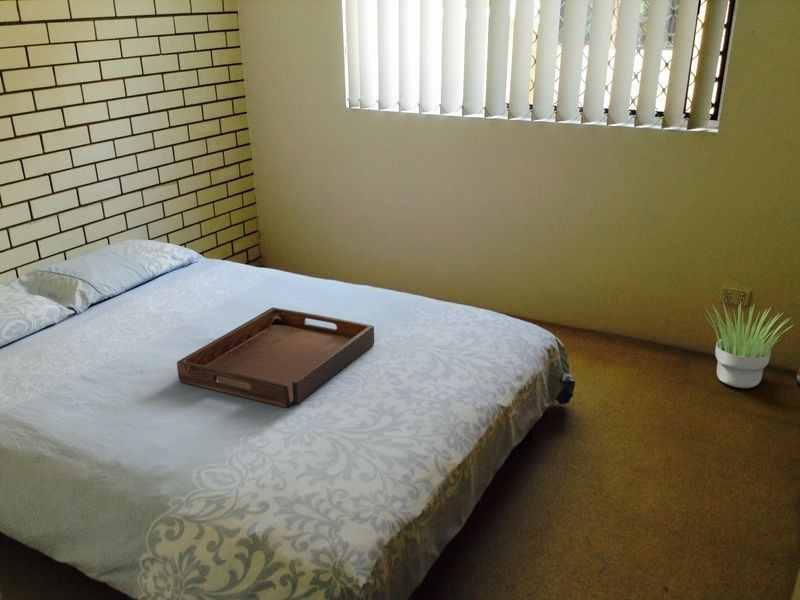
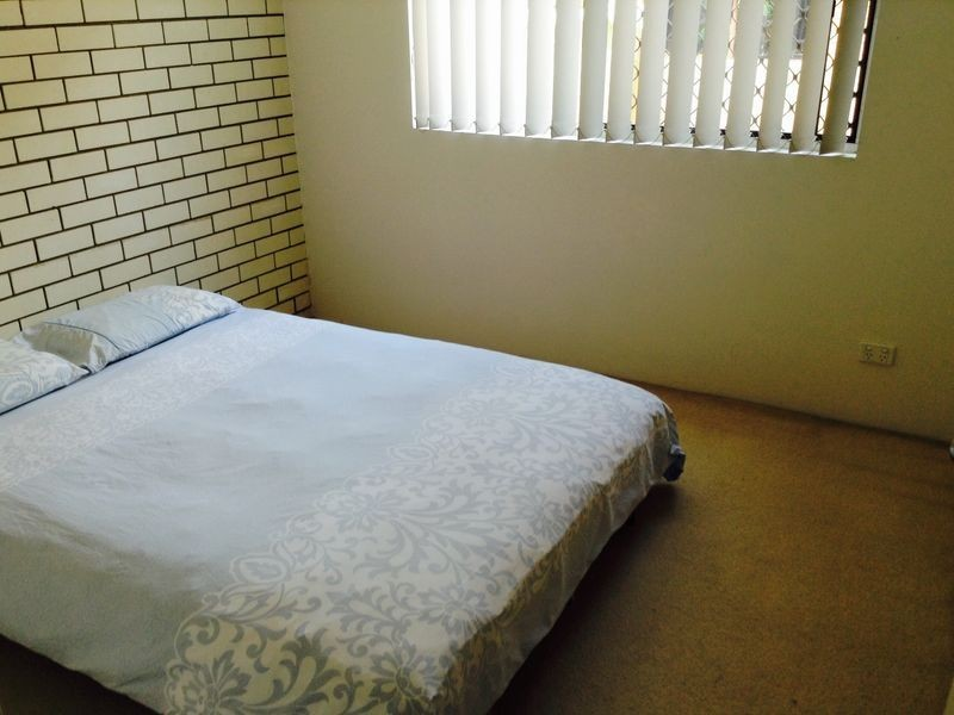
- serving tray [176,307,375,408]
- potted plant [702,301,793,389]
